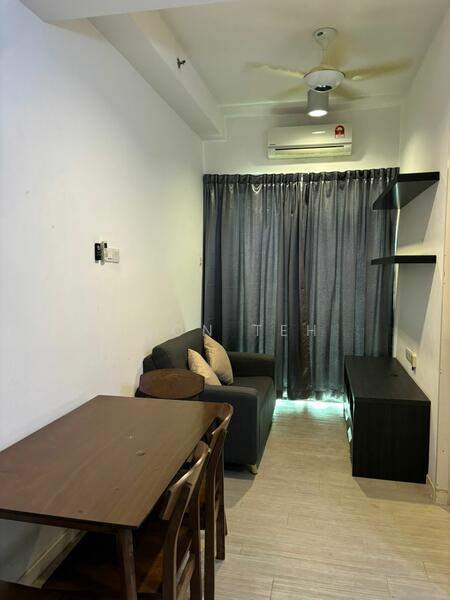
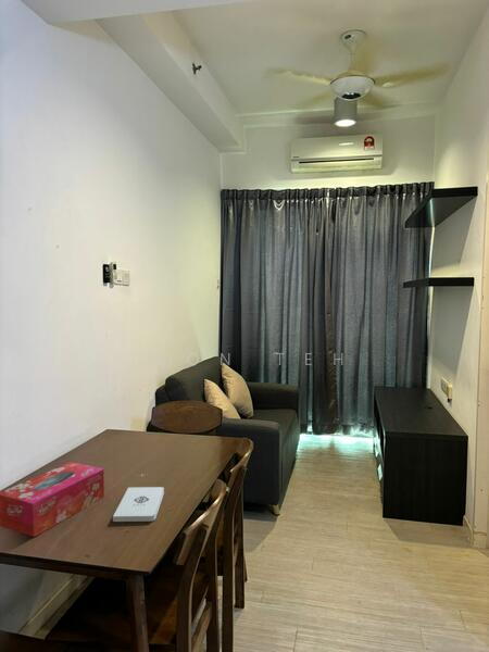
+ notepad [112,486,165,523]
+ tissue box [0,461,105,538]
